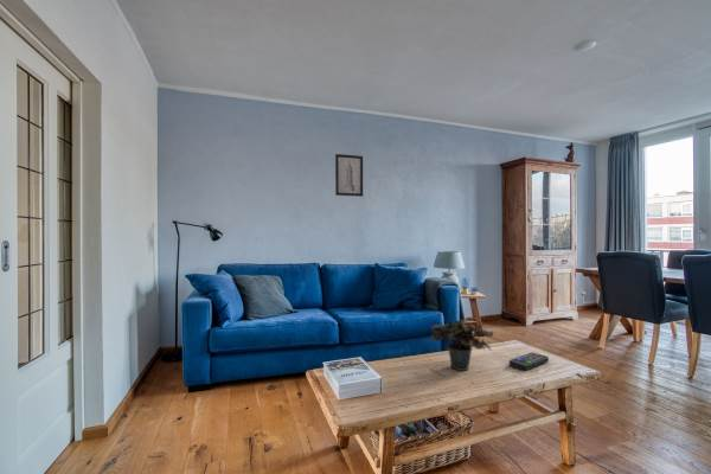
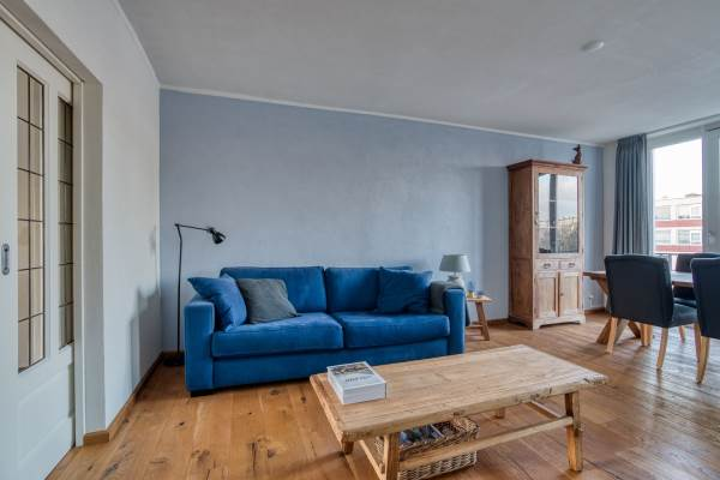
- potted plant [424,318,495,372]
- remote control [508,351,550,372]
- wall art [334,153,364,198]
